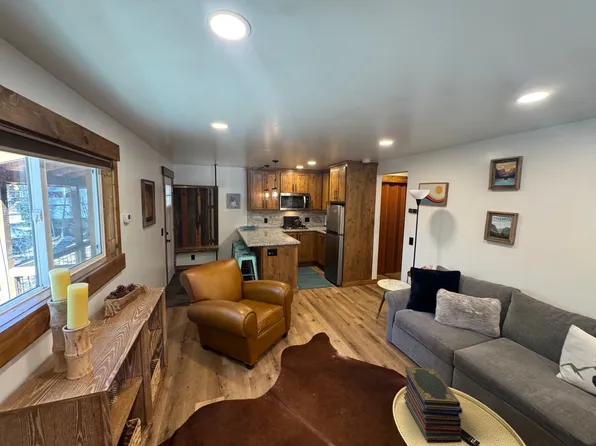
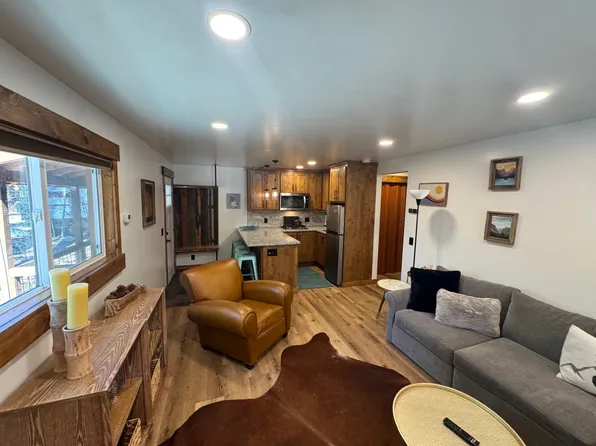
- book stack [403,366,463,444]
